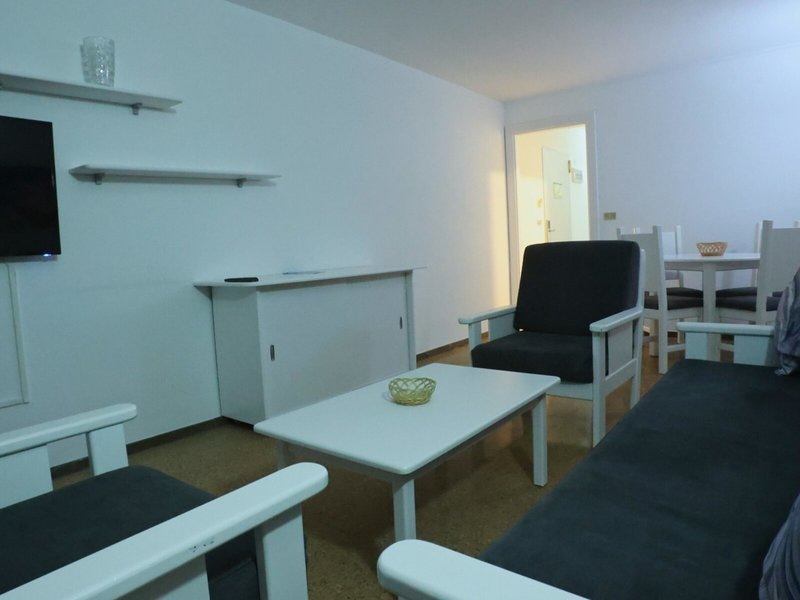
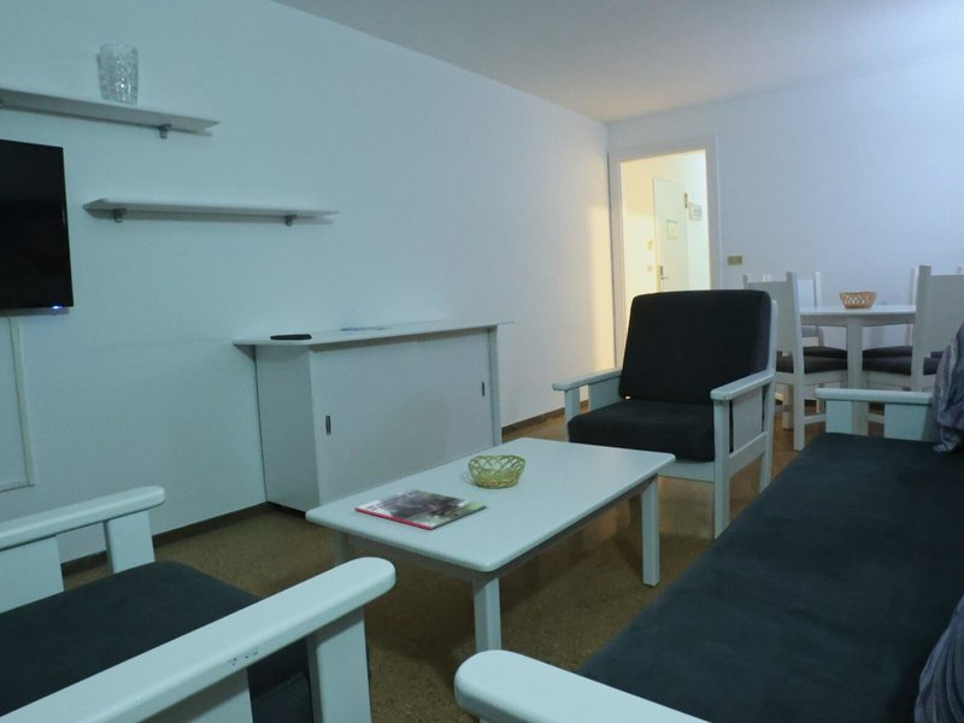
+ magazine [354,488,488,530]
